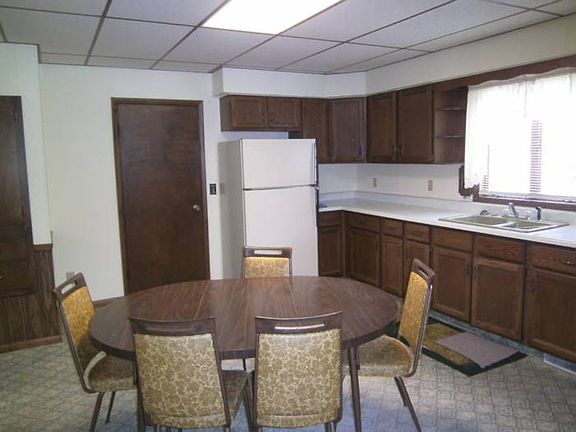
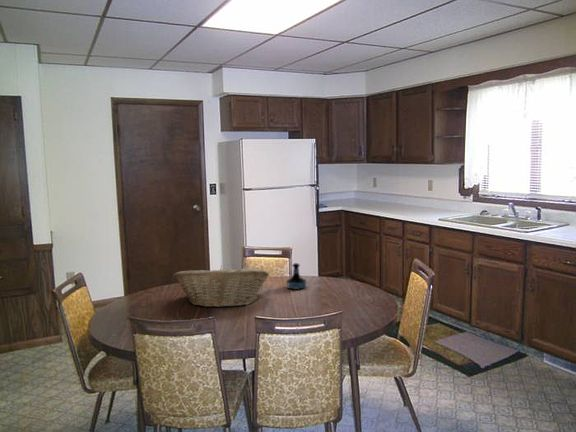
+ fruit basket [172,264,270,309]
+ tequila bottle [286,262,307,291]
